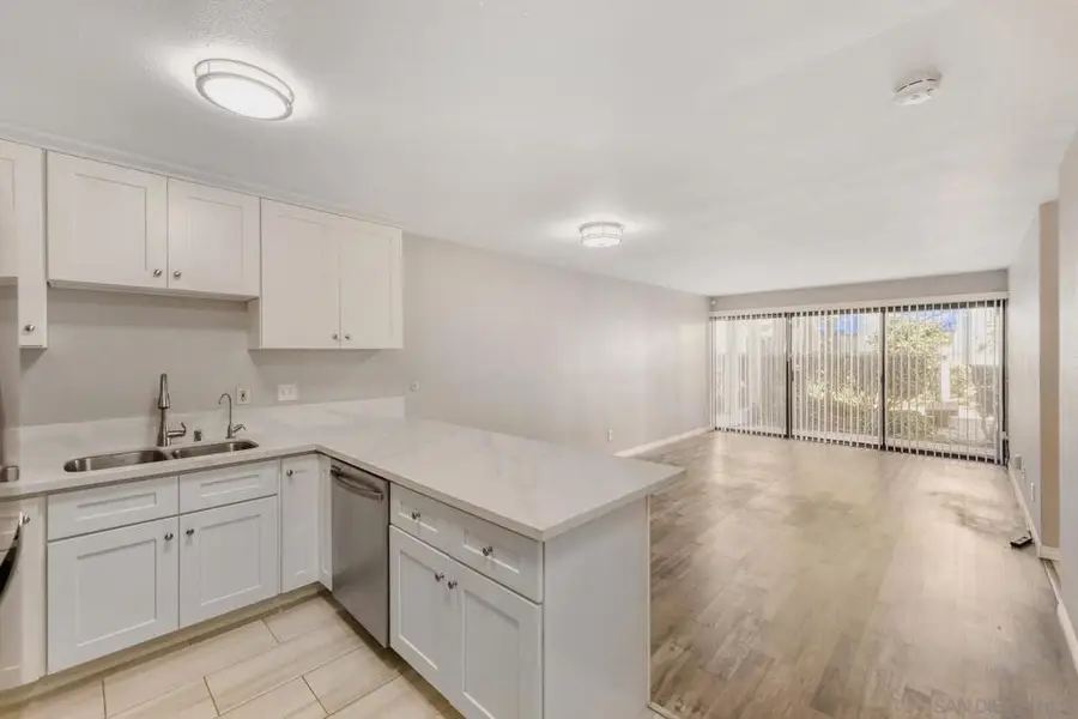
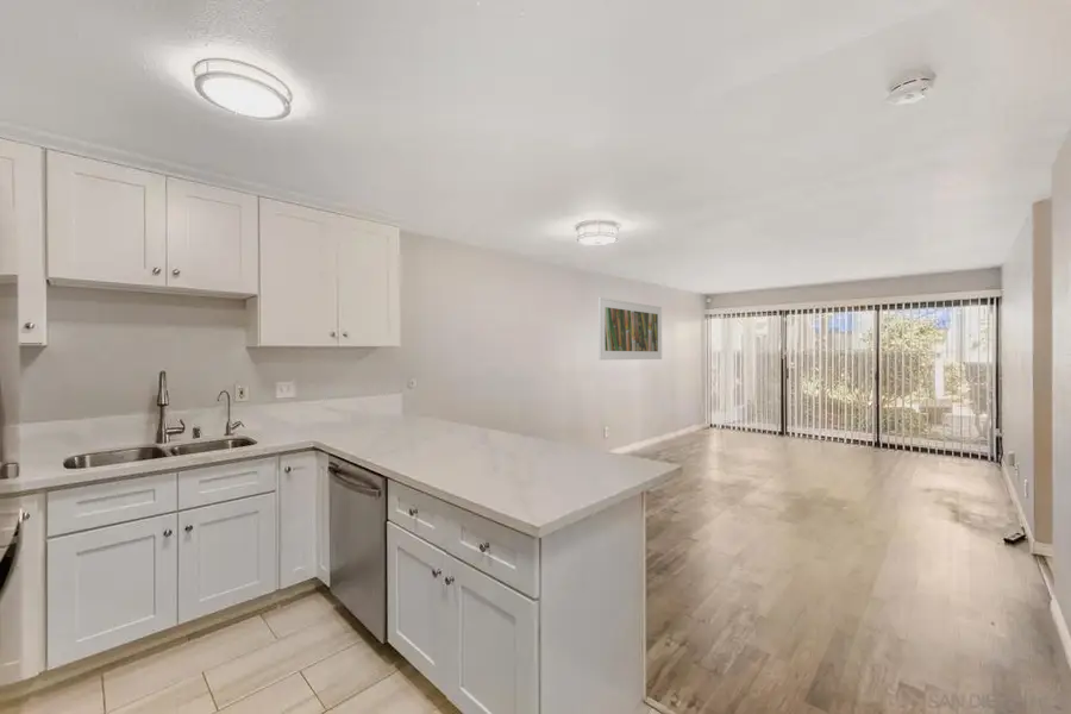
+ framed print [597,296,663,361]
